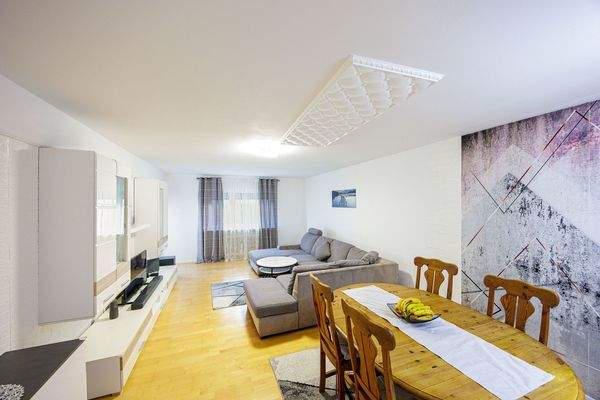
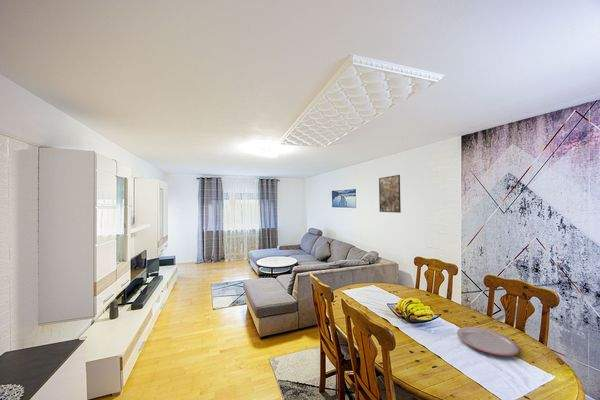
+ plate [456,326,521,357]
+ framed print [378,174,402,214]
